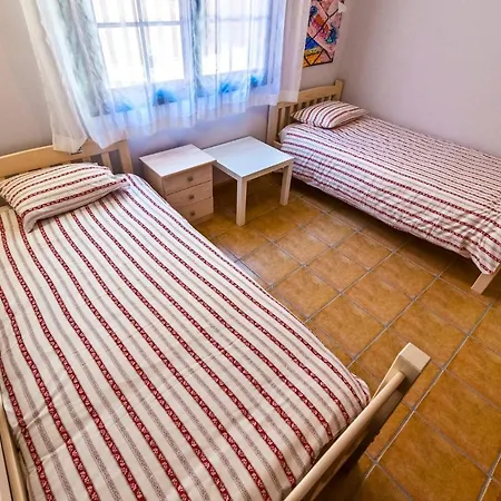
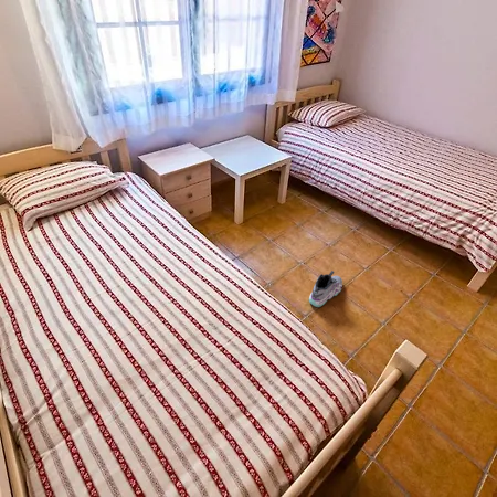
+ sneaker [308,269,343,308]
